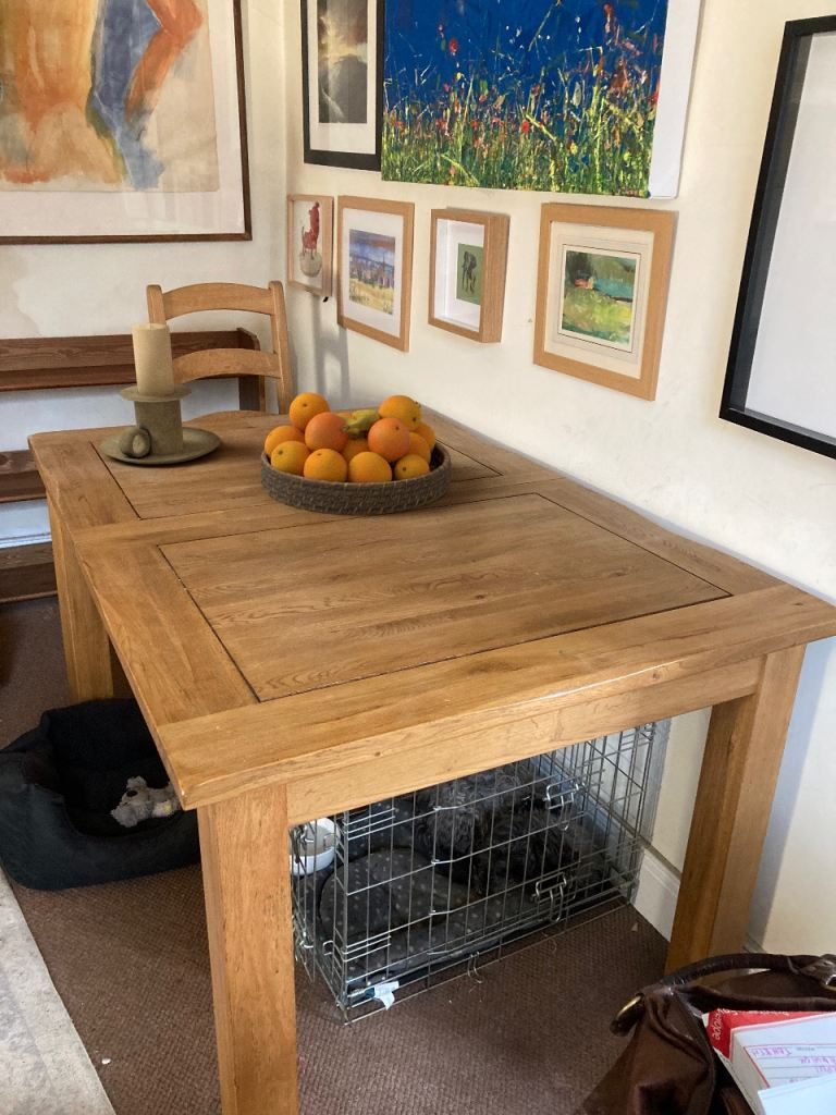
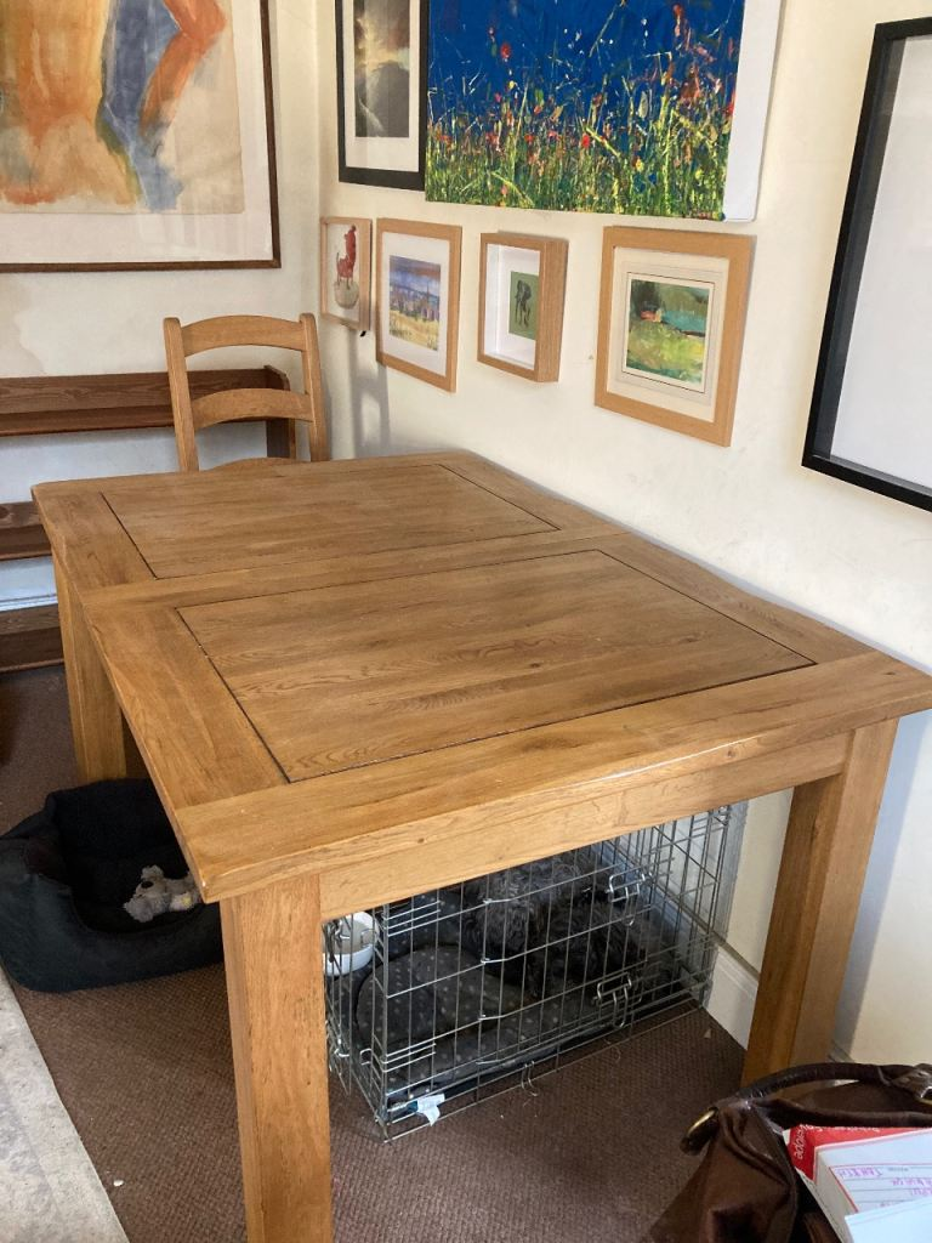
- candle holder [98,322,222,466]
- fruit bowl [259,391,453,516]
